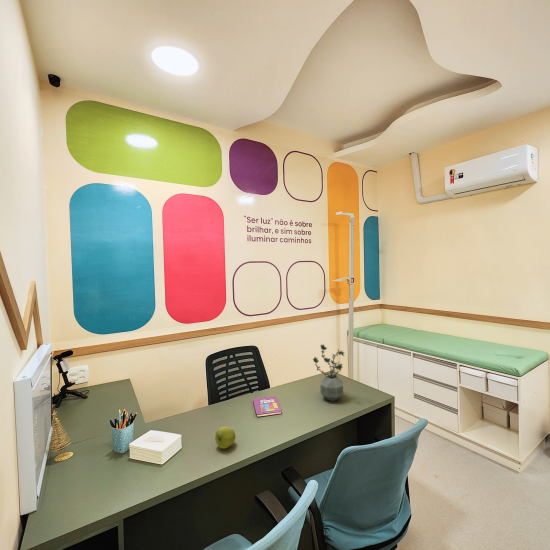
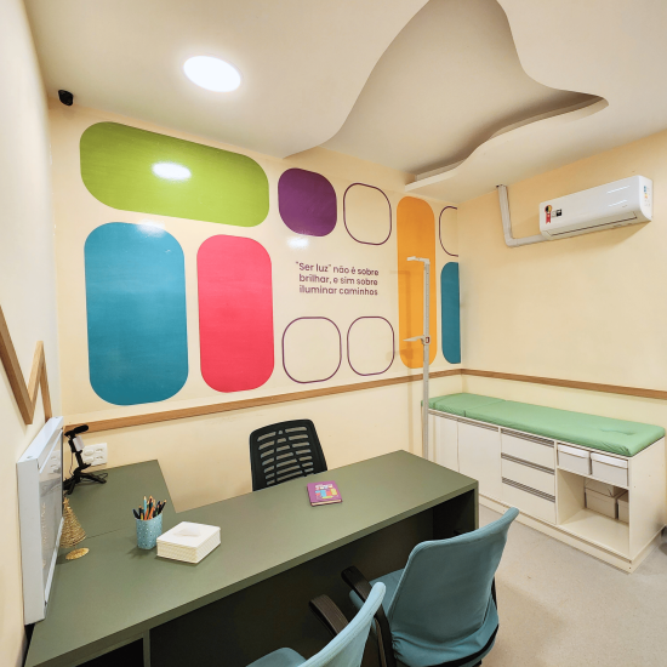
- potted plant [312,343,345,402]
- apple [214,426,236,450]
